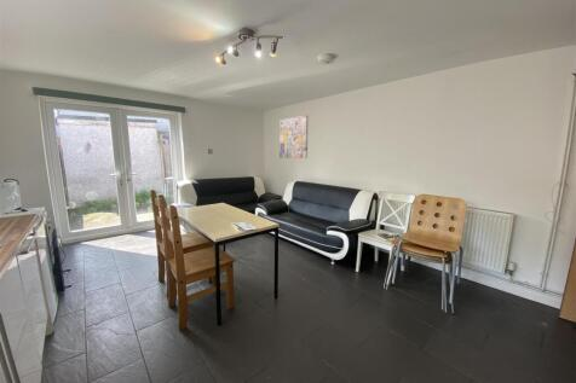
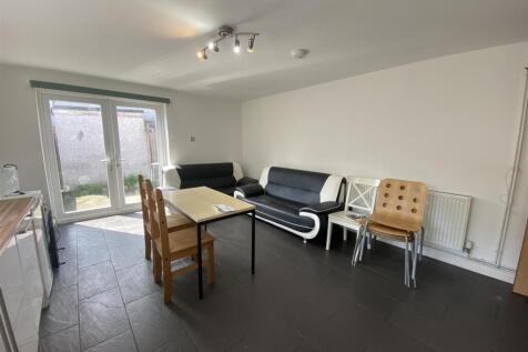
- wall art [278,115,310,159]
